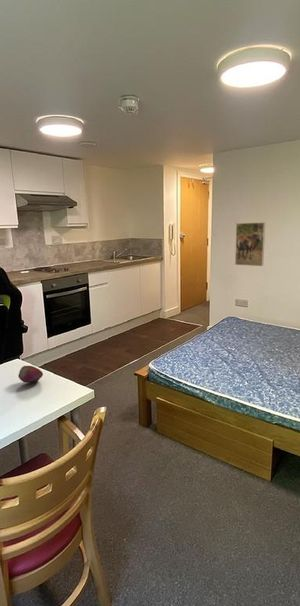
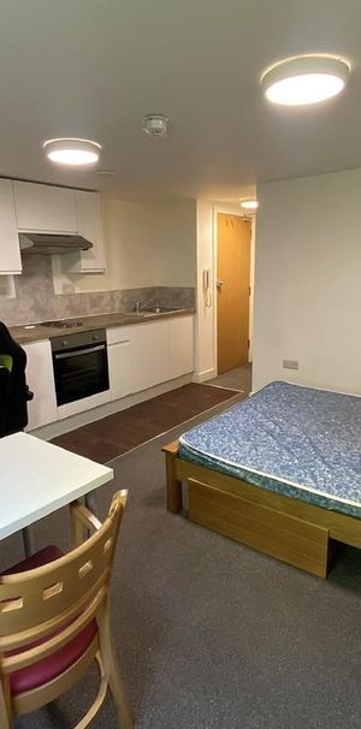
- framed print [234,221,266,267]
- apple [17,365,44,384]
